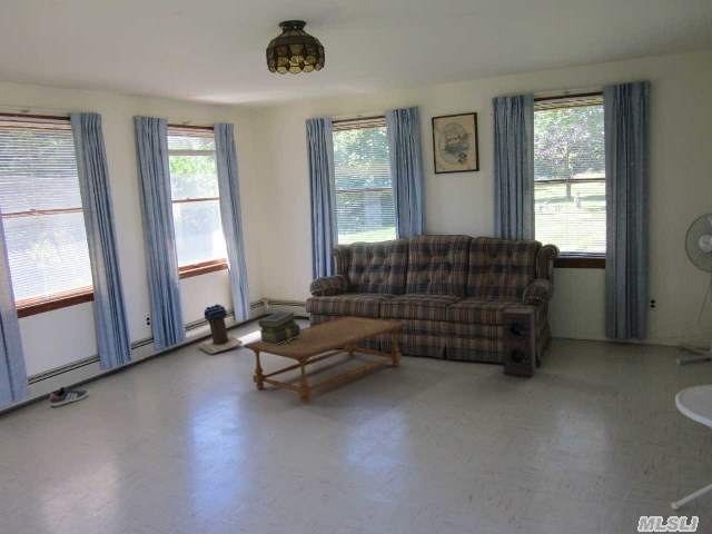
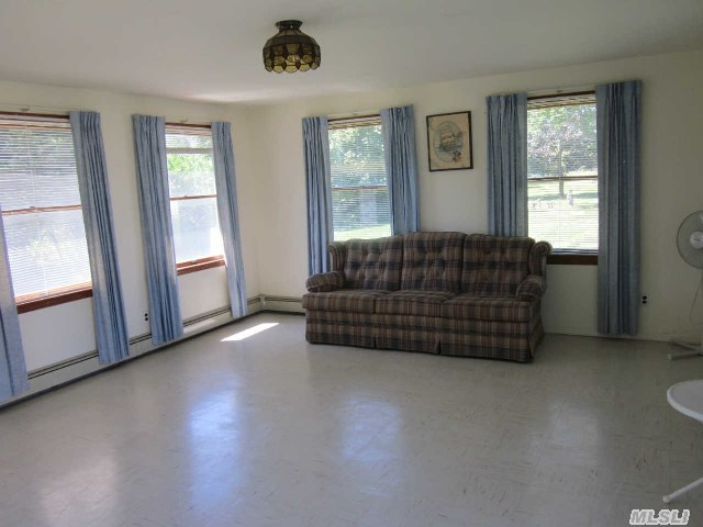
- sneaker [49,386,89,407]
- stack of books [257,310,301,345]
- coffee table [243,315,406,404]
- speaker [501,307,537,378]
- backpack [197,304,244,356]
